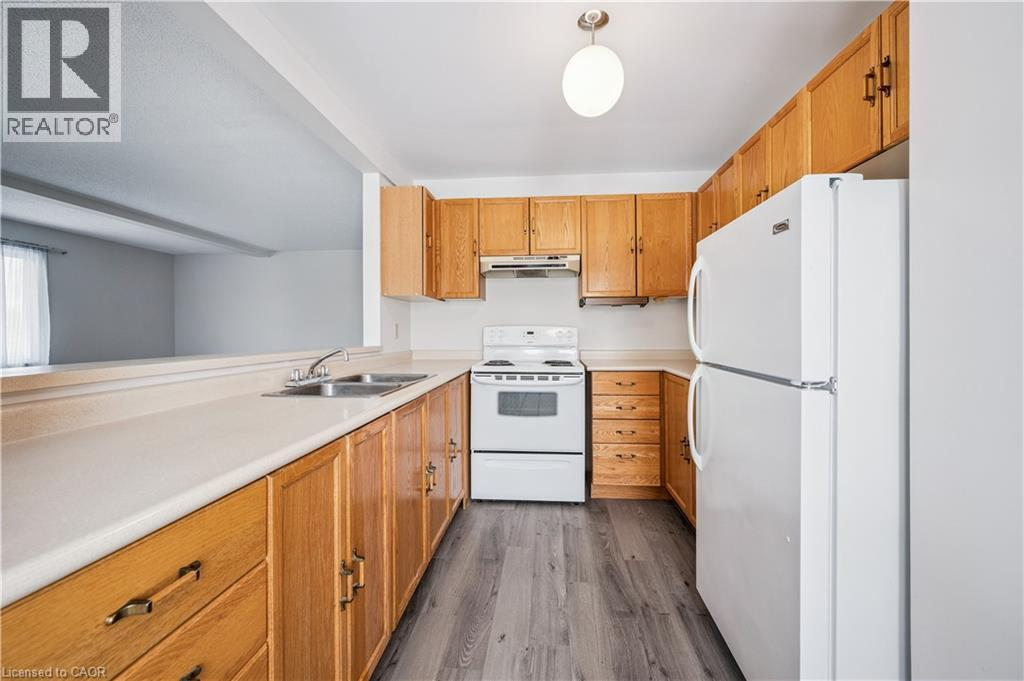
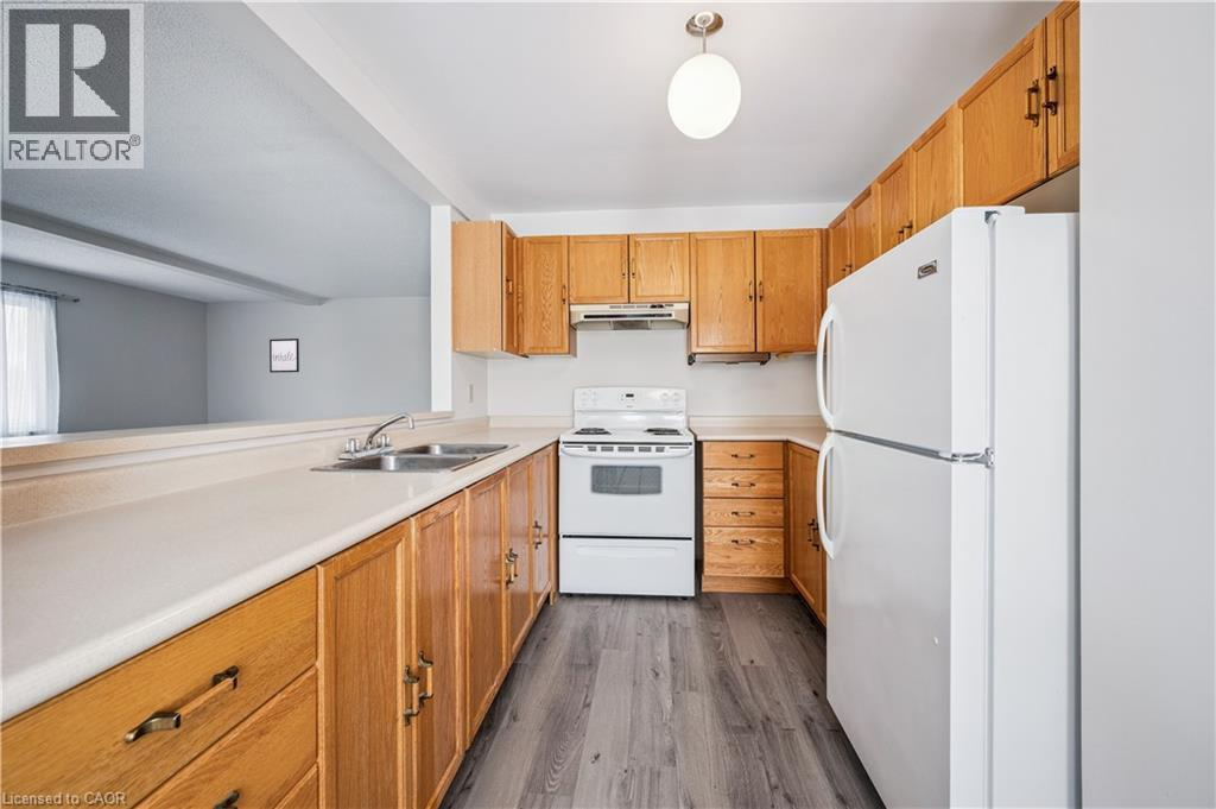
+ wall art [268,337,300,374]
